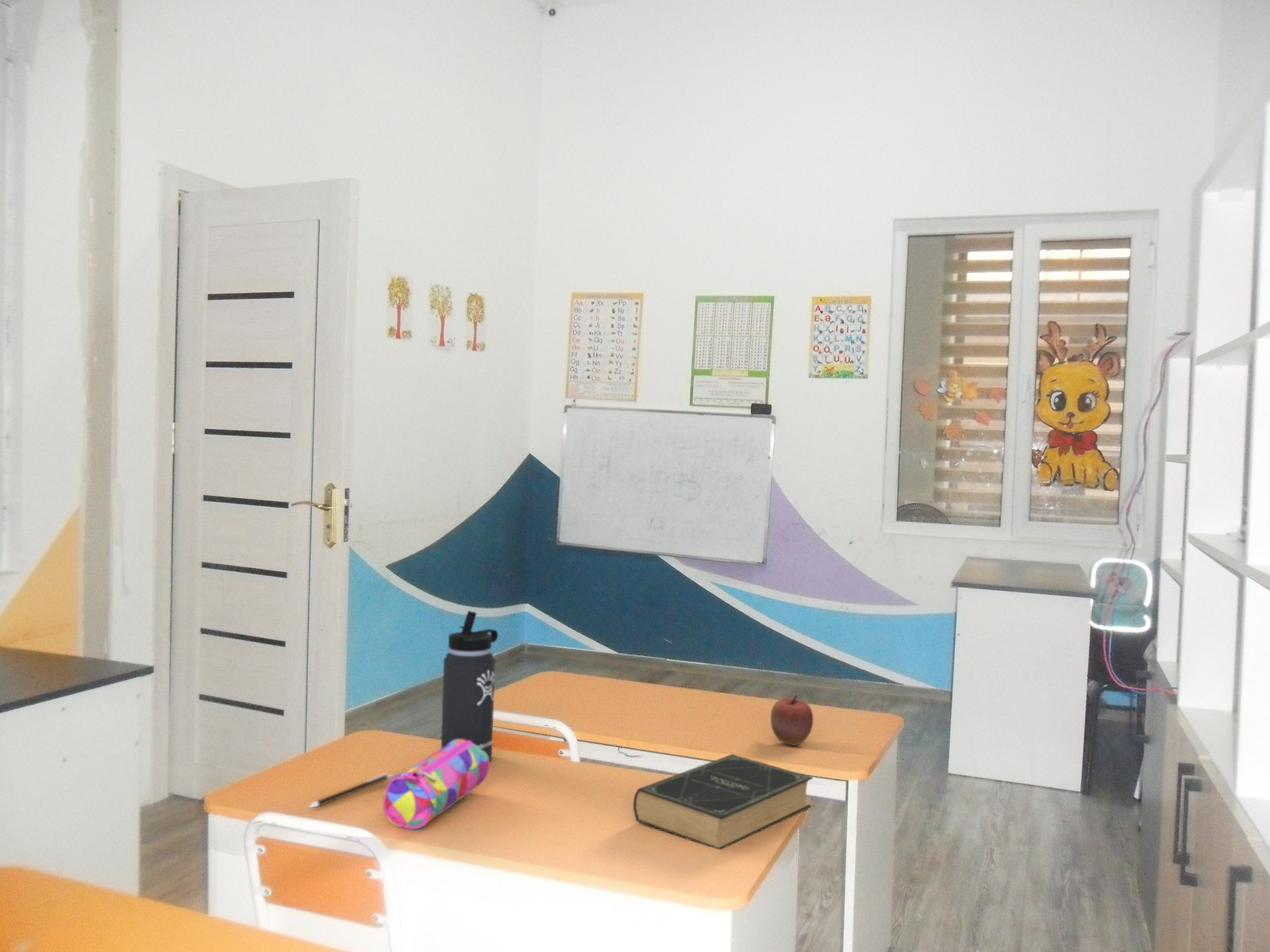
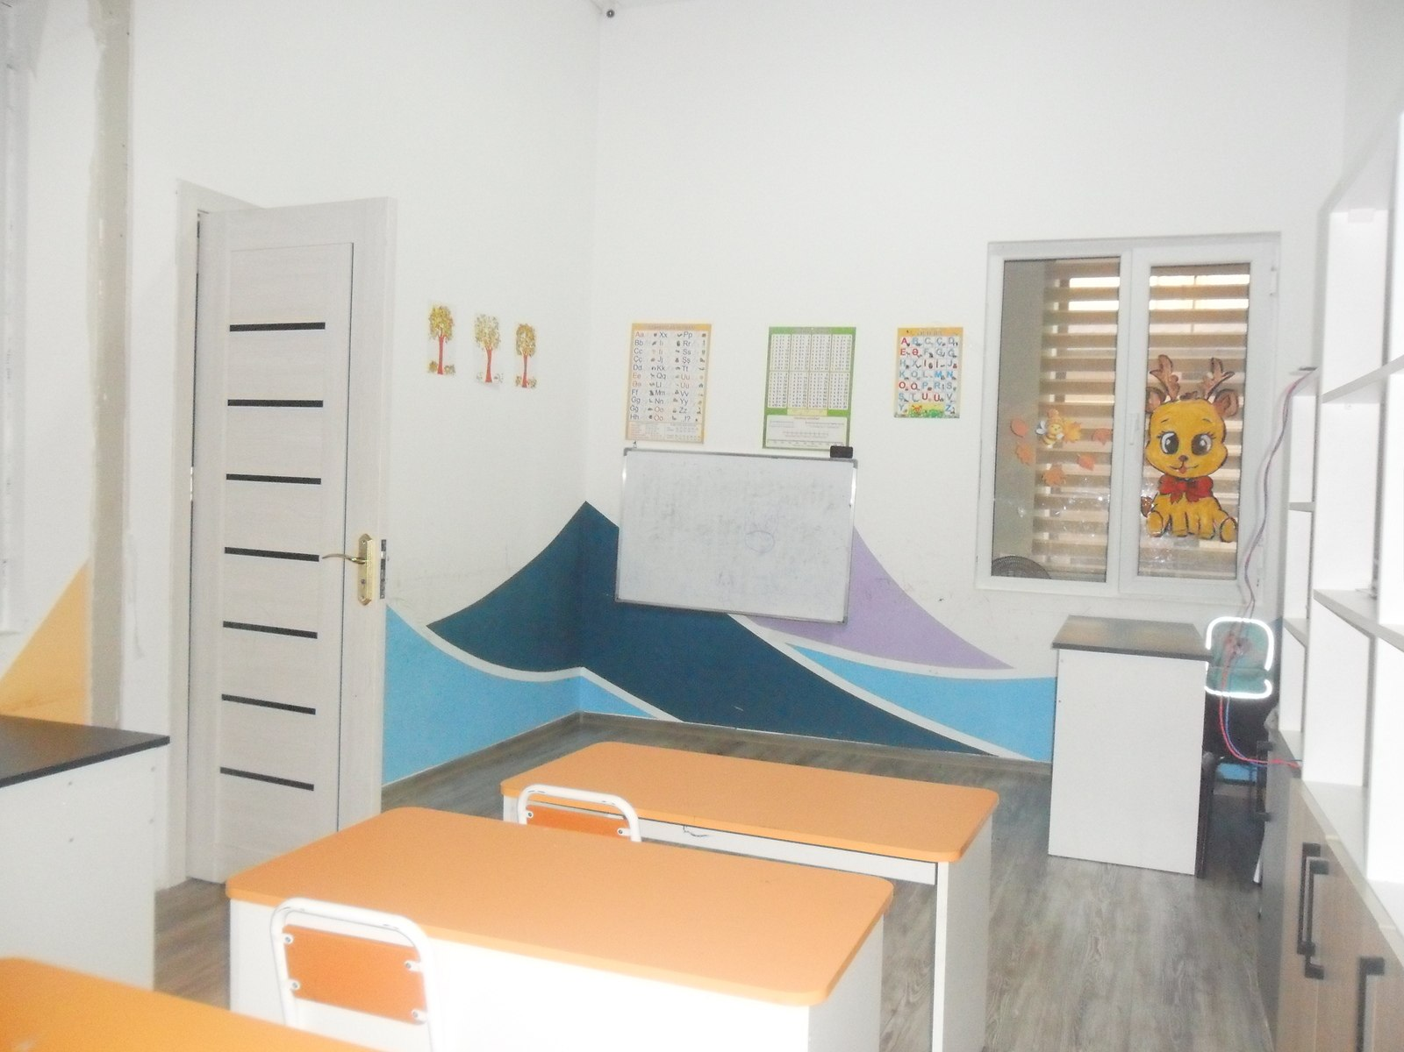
- thermos bottle [440,610,498,762]
- apple [770,695,814,746]
- book [633,754,814,850]
- pencil case [383,739,491,831]
- pen [307,773,394,808]
